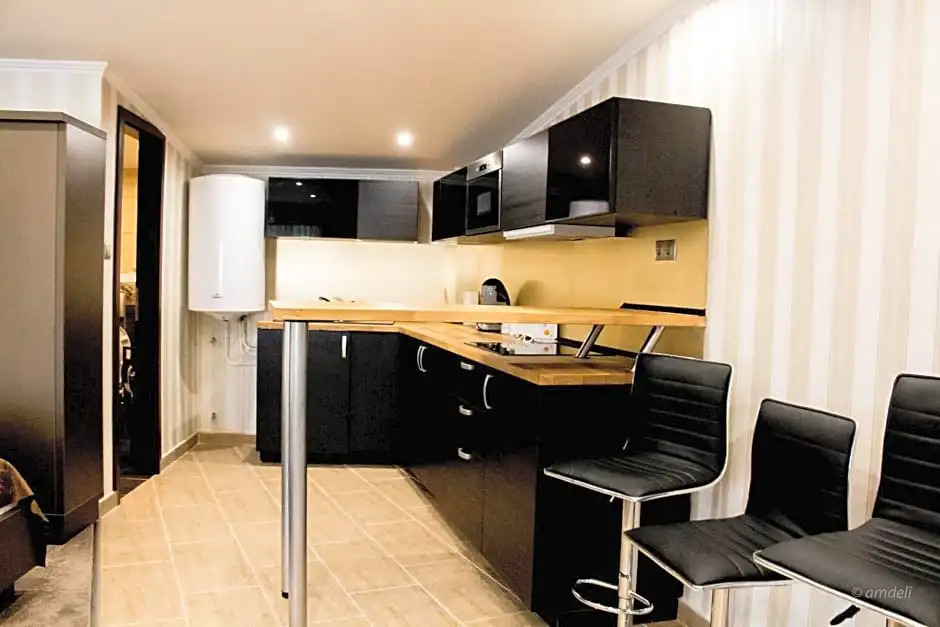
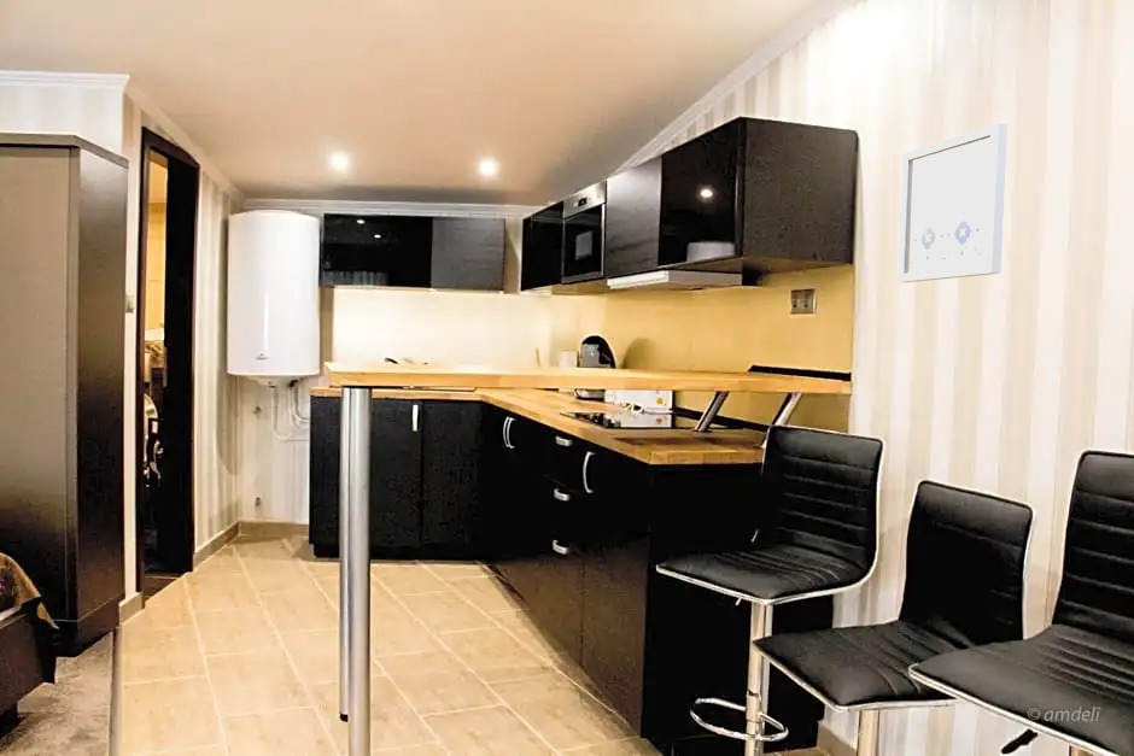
+ wall art [896,122,1009,283]
